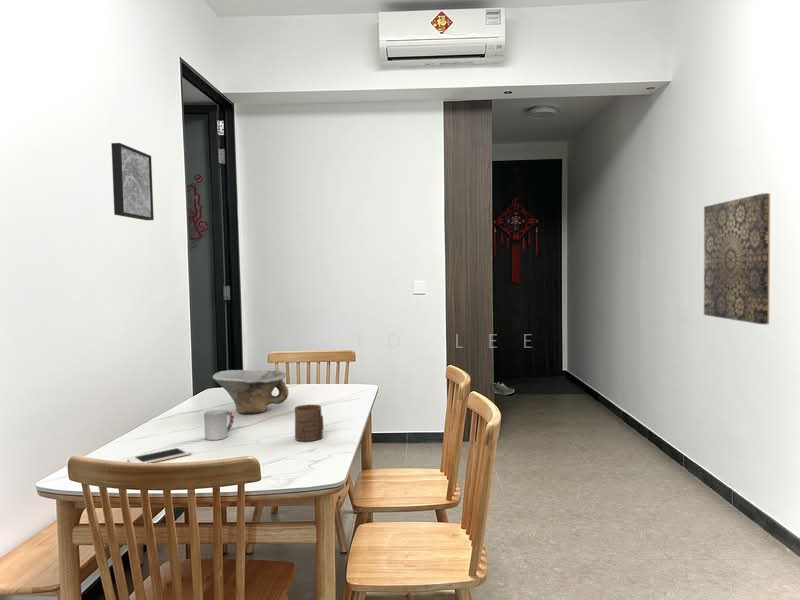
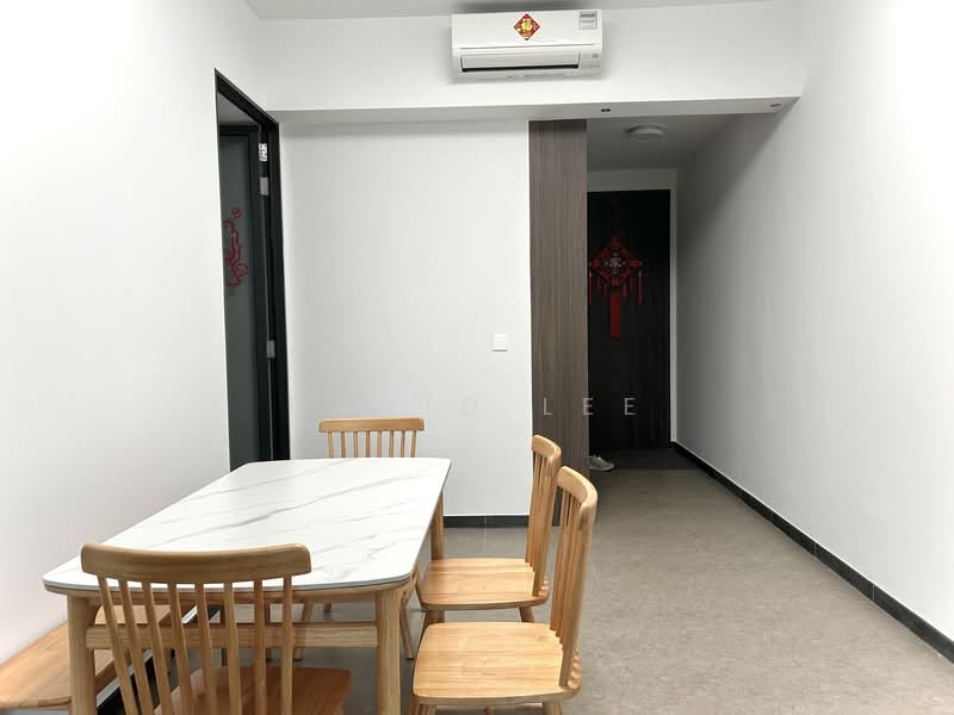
- cup [294,404,325,442]
- cell phone [126,446,192,464]
- cup [203,409,235,441]
- bowl [212,369,290,415]
- wall art [703,192,771,325]
- wall art [110,142,155,221]
